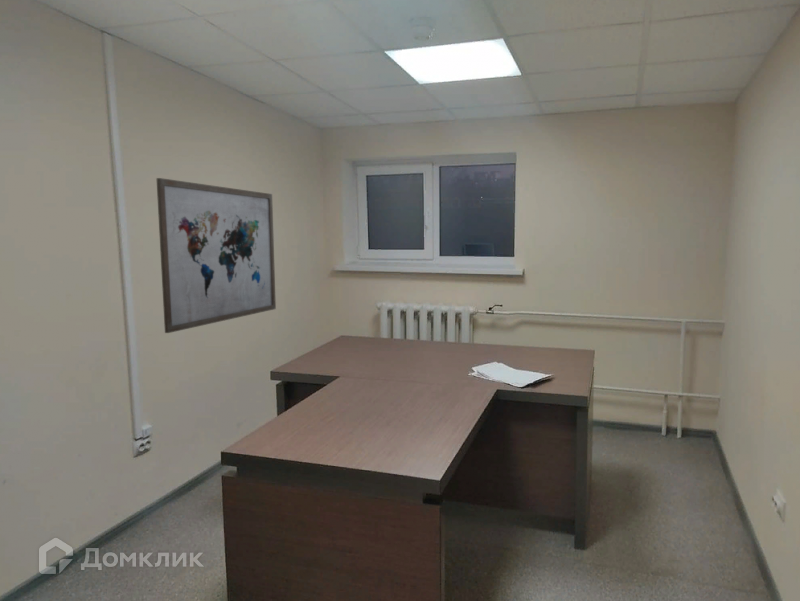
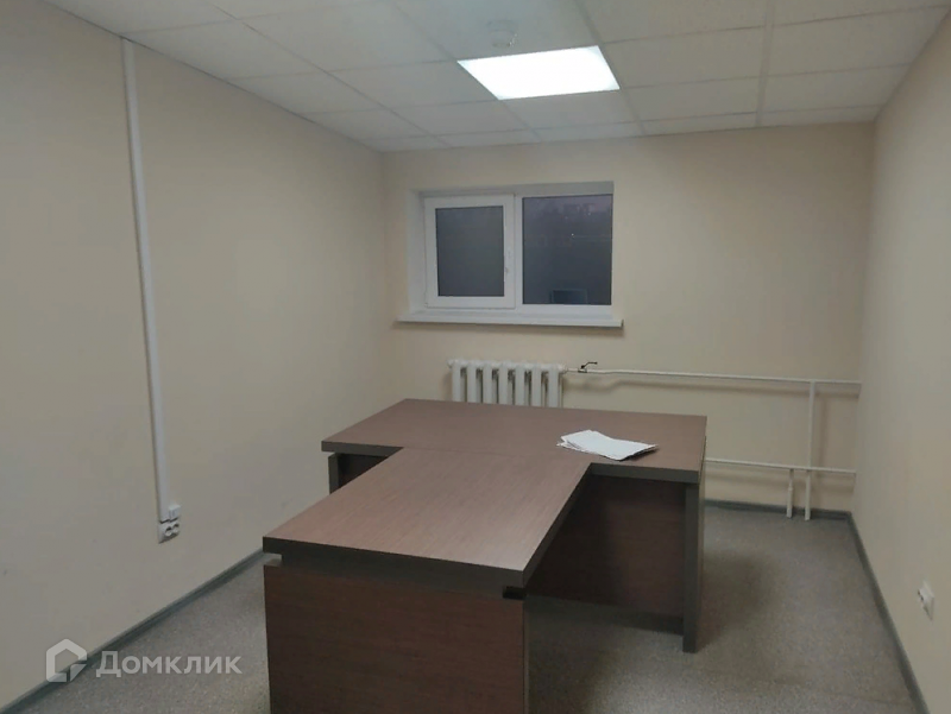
- wall art [155,177,277,334]
